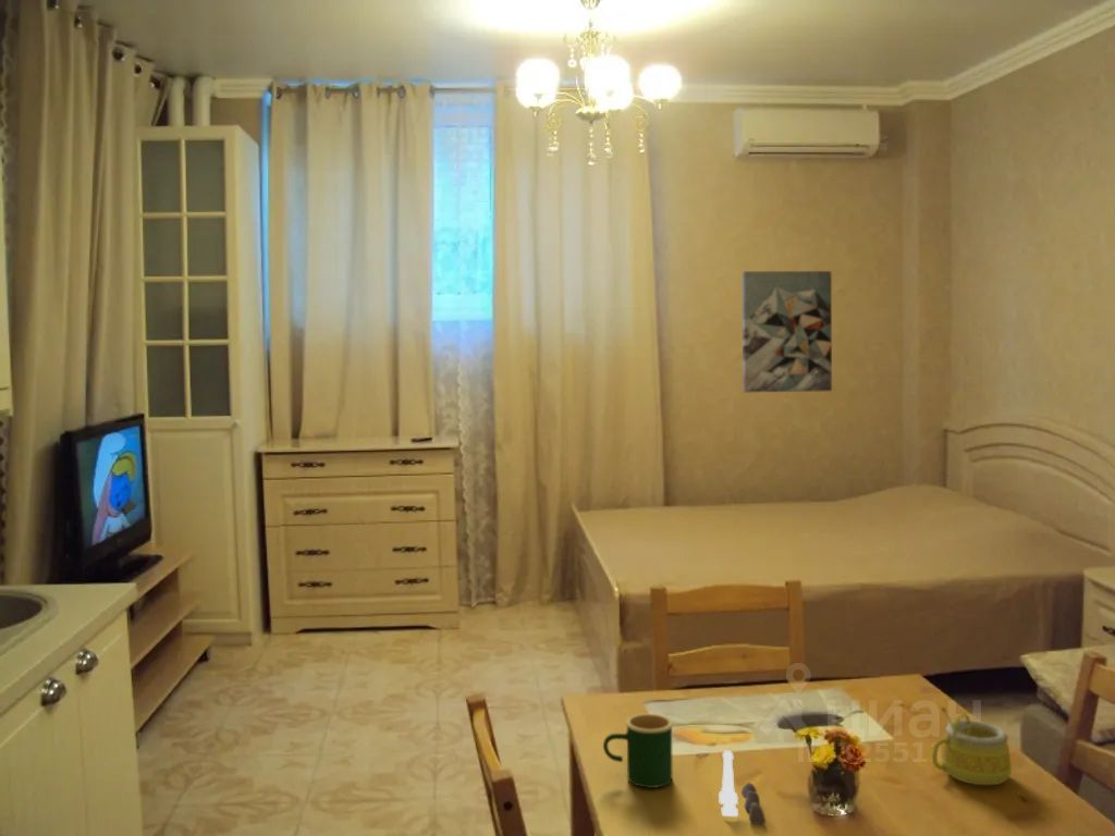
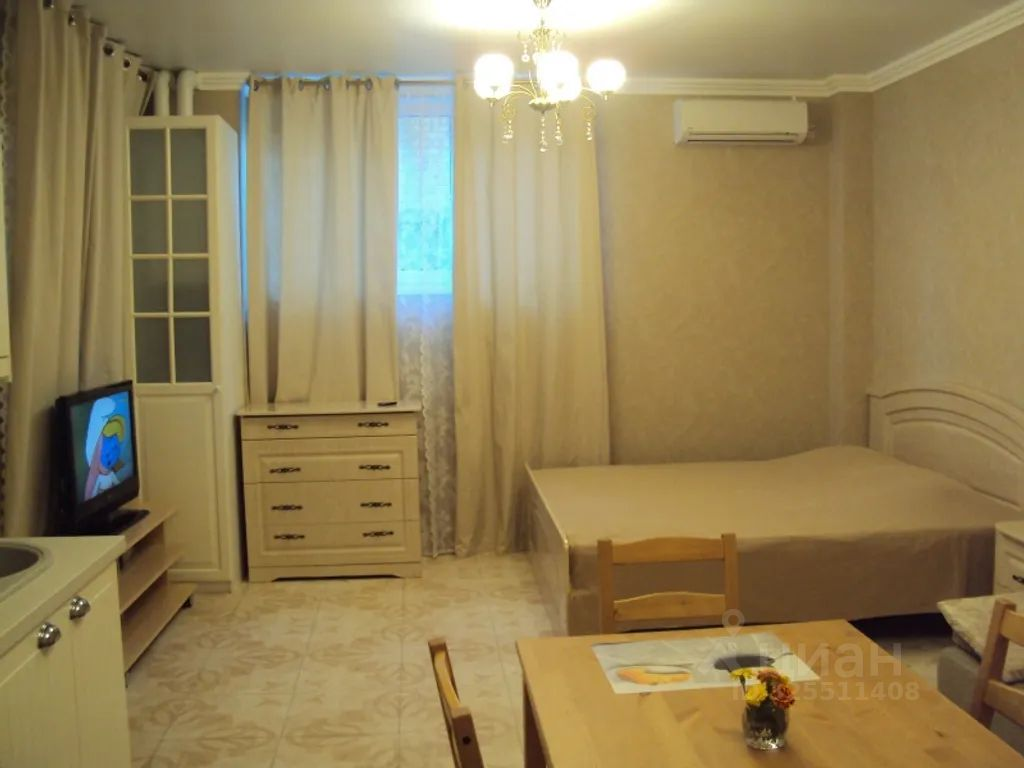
- mug [931,705,1013,786]
- mug [602,713,674,789]
- salt and pepper shaker set [718,750,767,825]
- wall art [742,270,833,393]
